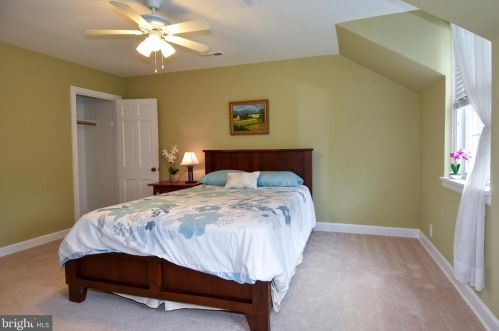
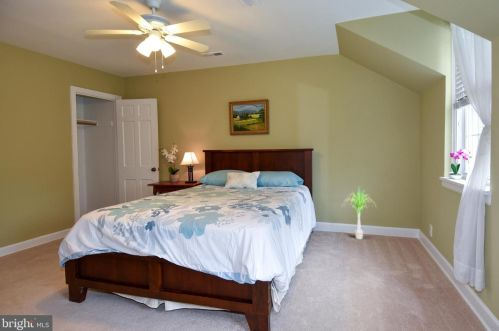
+ potted plant [342,187,377,240]
